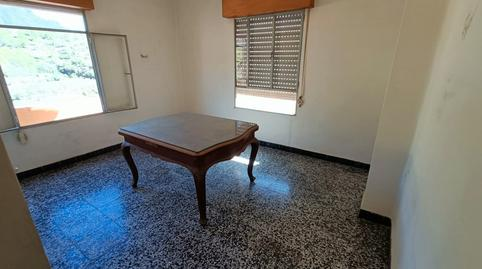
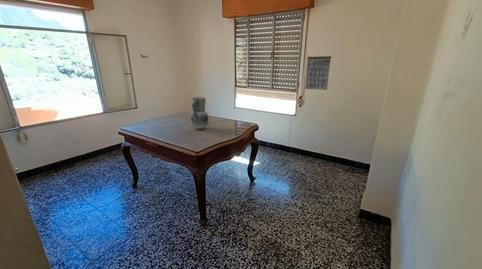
+ calendar [304,53,332,91]
+ vase [190,96,210,131]
